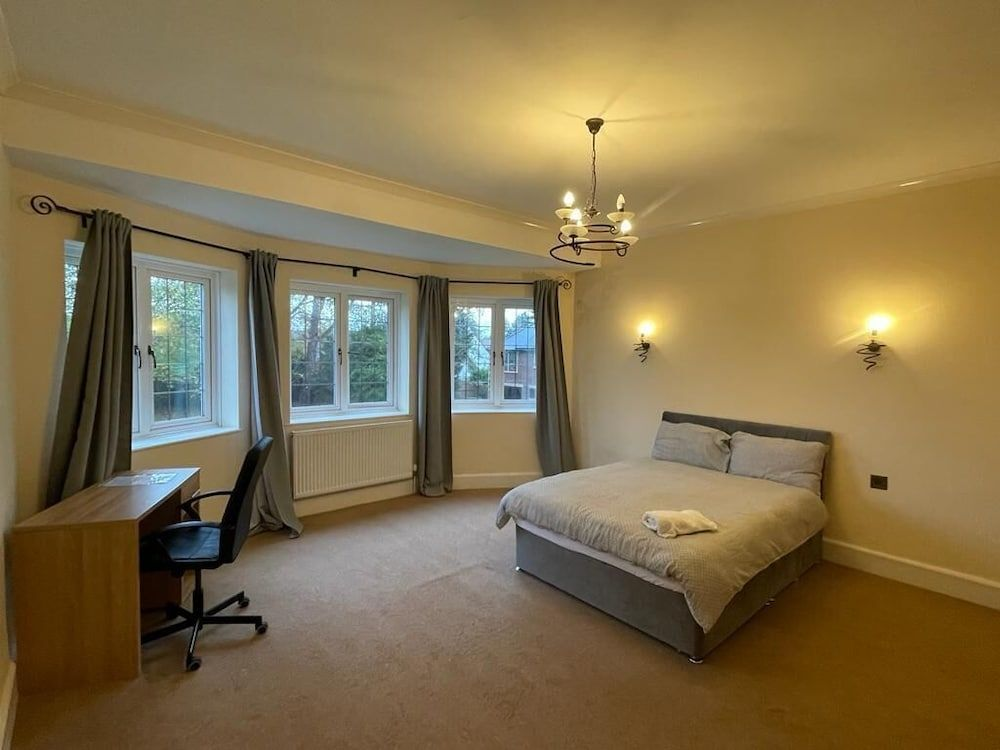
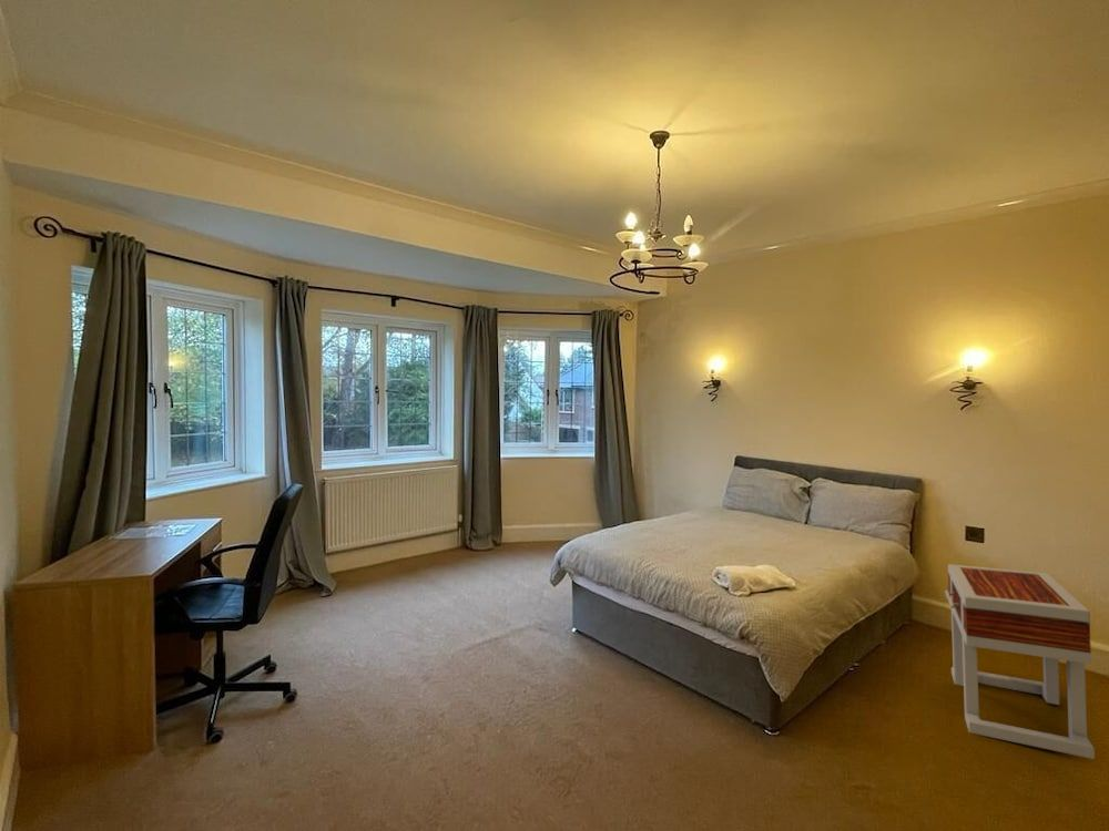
+ side table [944,563,1096,760]
